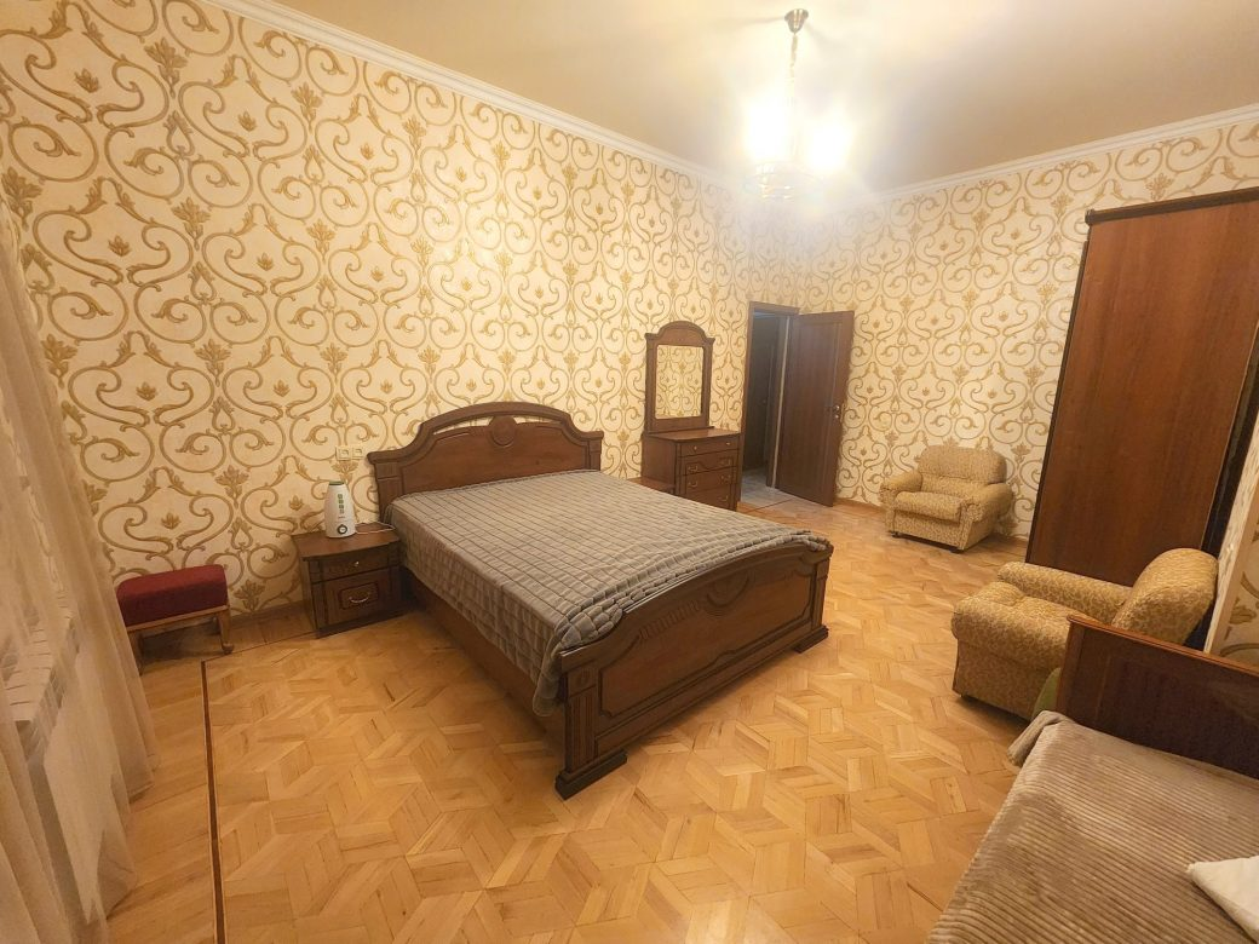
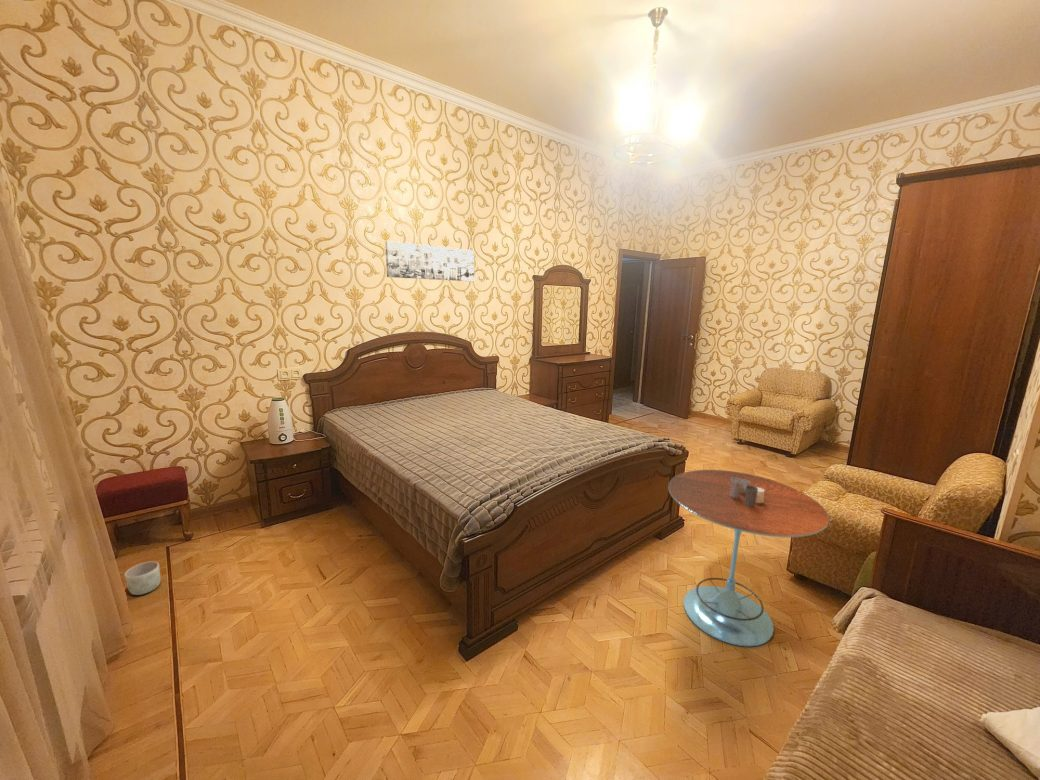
+ wall art [384,240,475,282]
+ side table [667,469,830,648]
+ planter [123,560,162,596]
